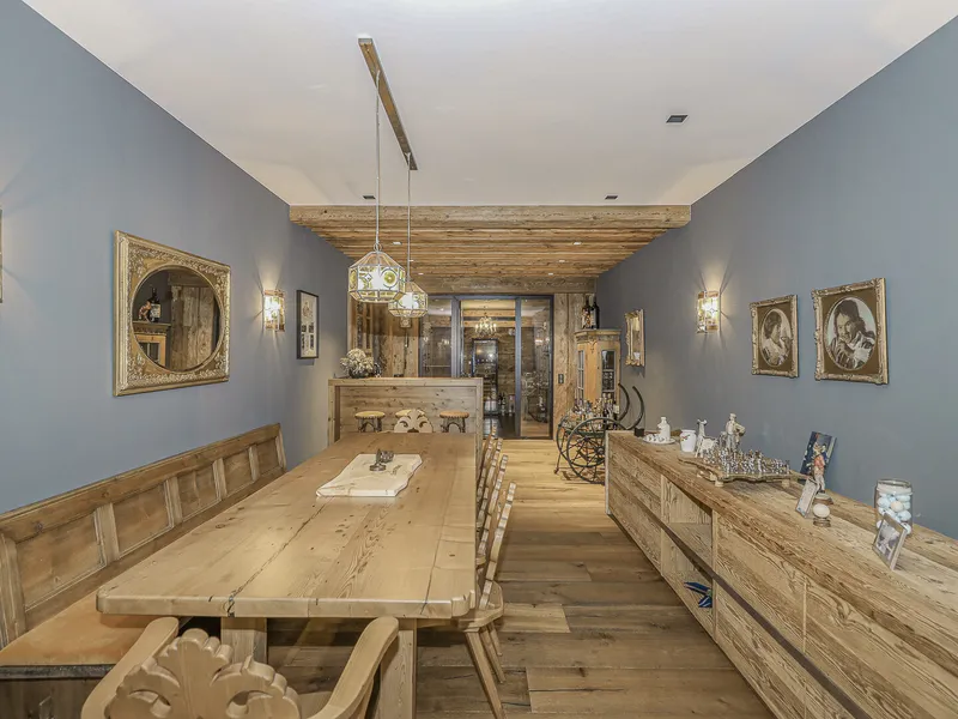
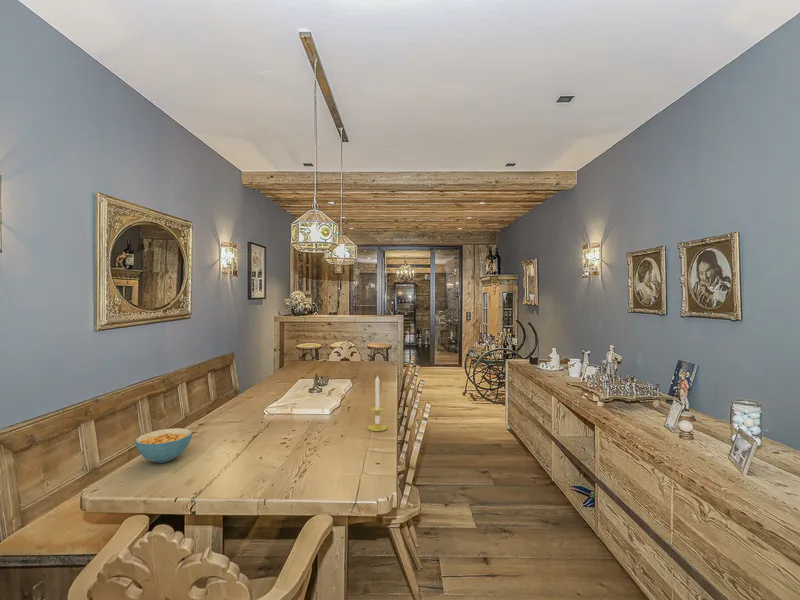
+ candle [367,374,388,432]
+ cereal bowl [134,427,193,464]
